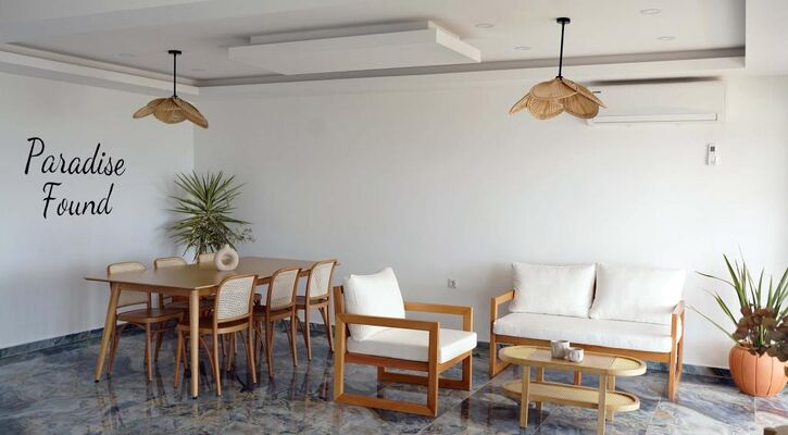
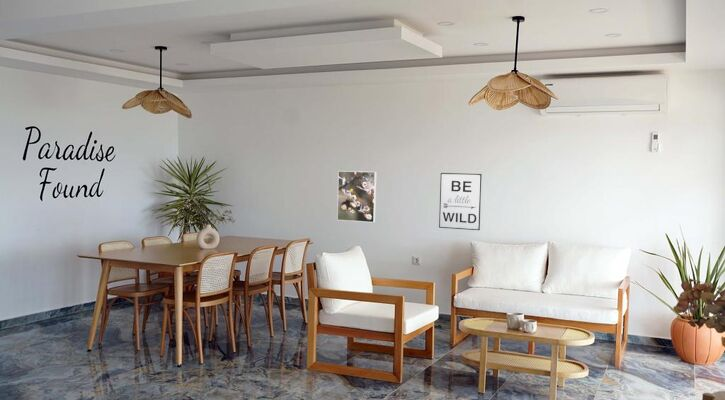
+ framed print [336,170,377,223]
+ wall art [438,172,483,231]
